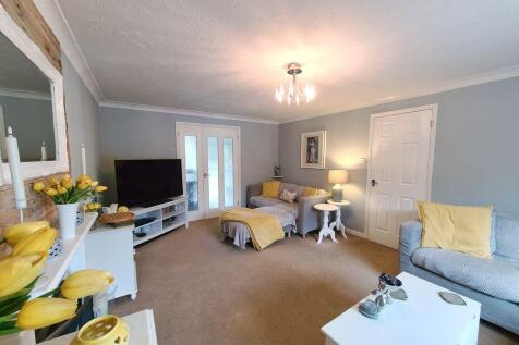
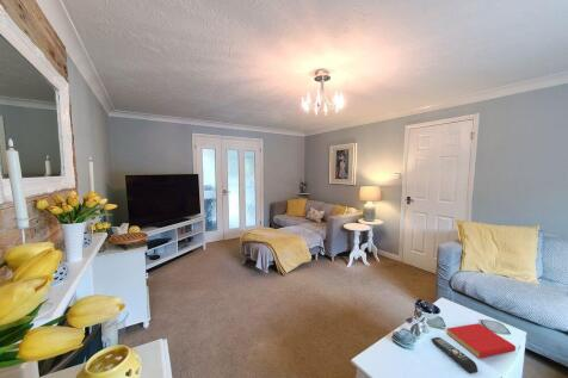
+ book [445,322,517,359]
+ remote control [431,336,479,374]
